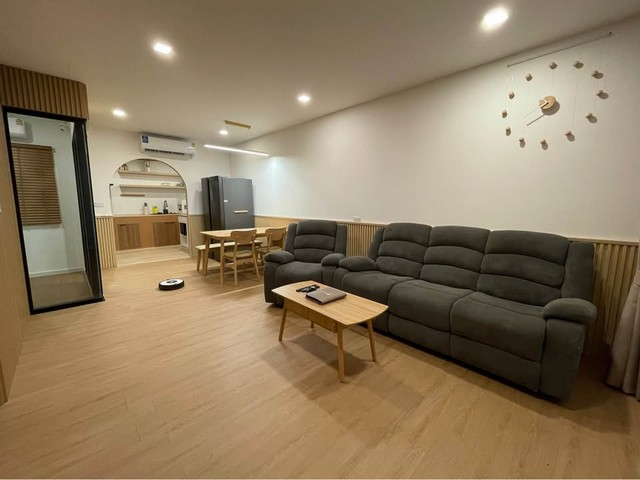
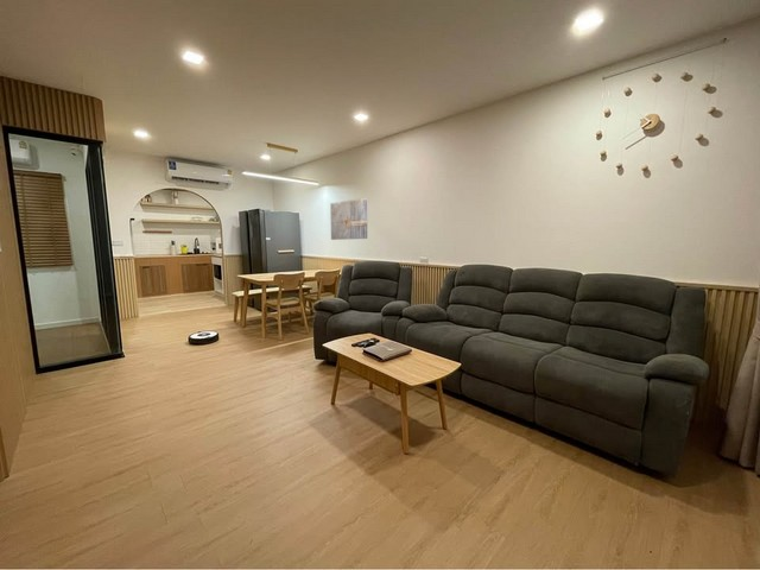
+ wall art [329,196,368,241]
